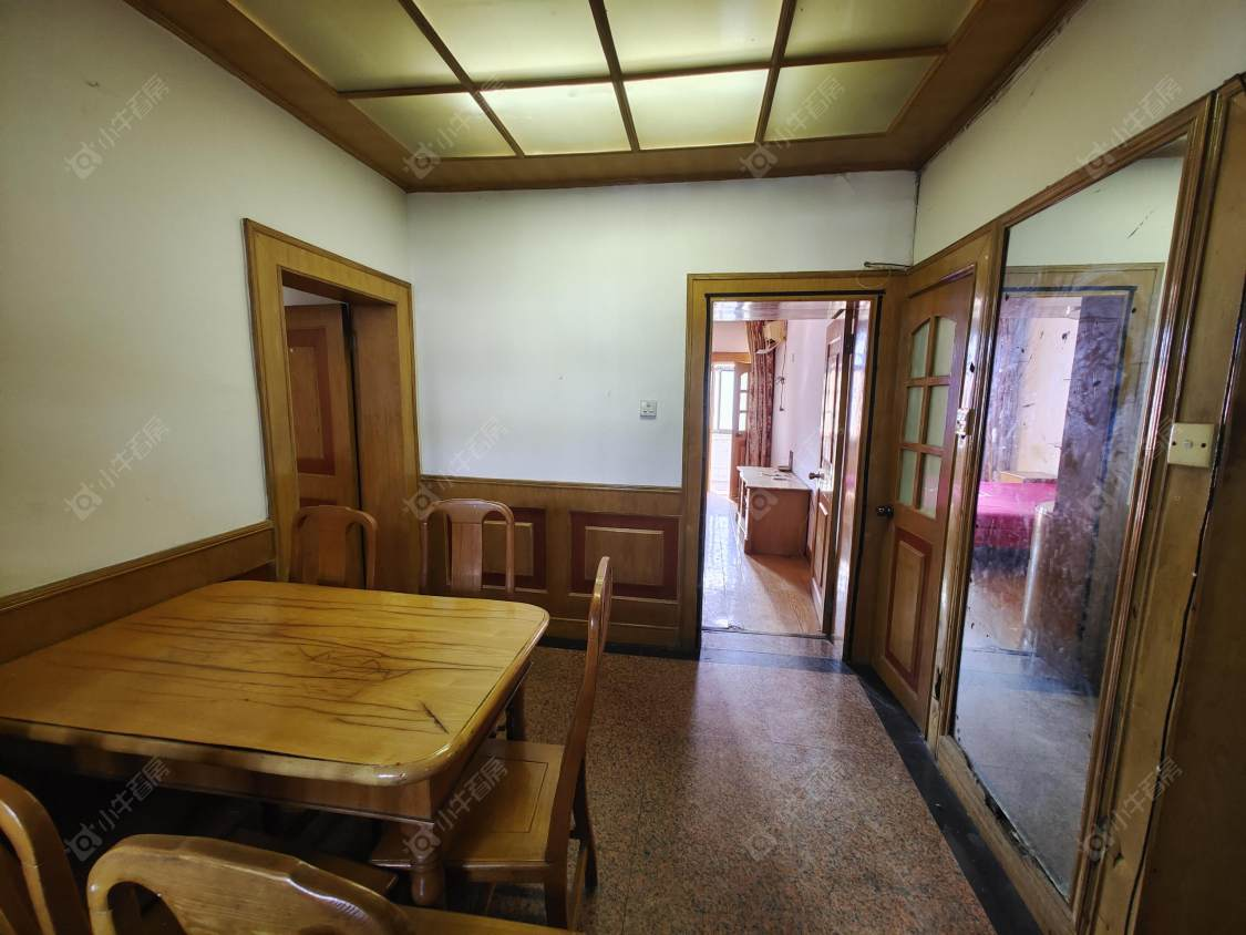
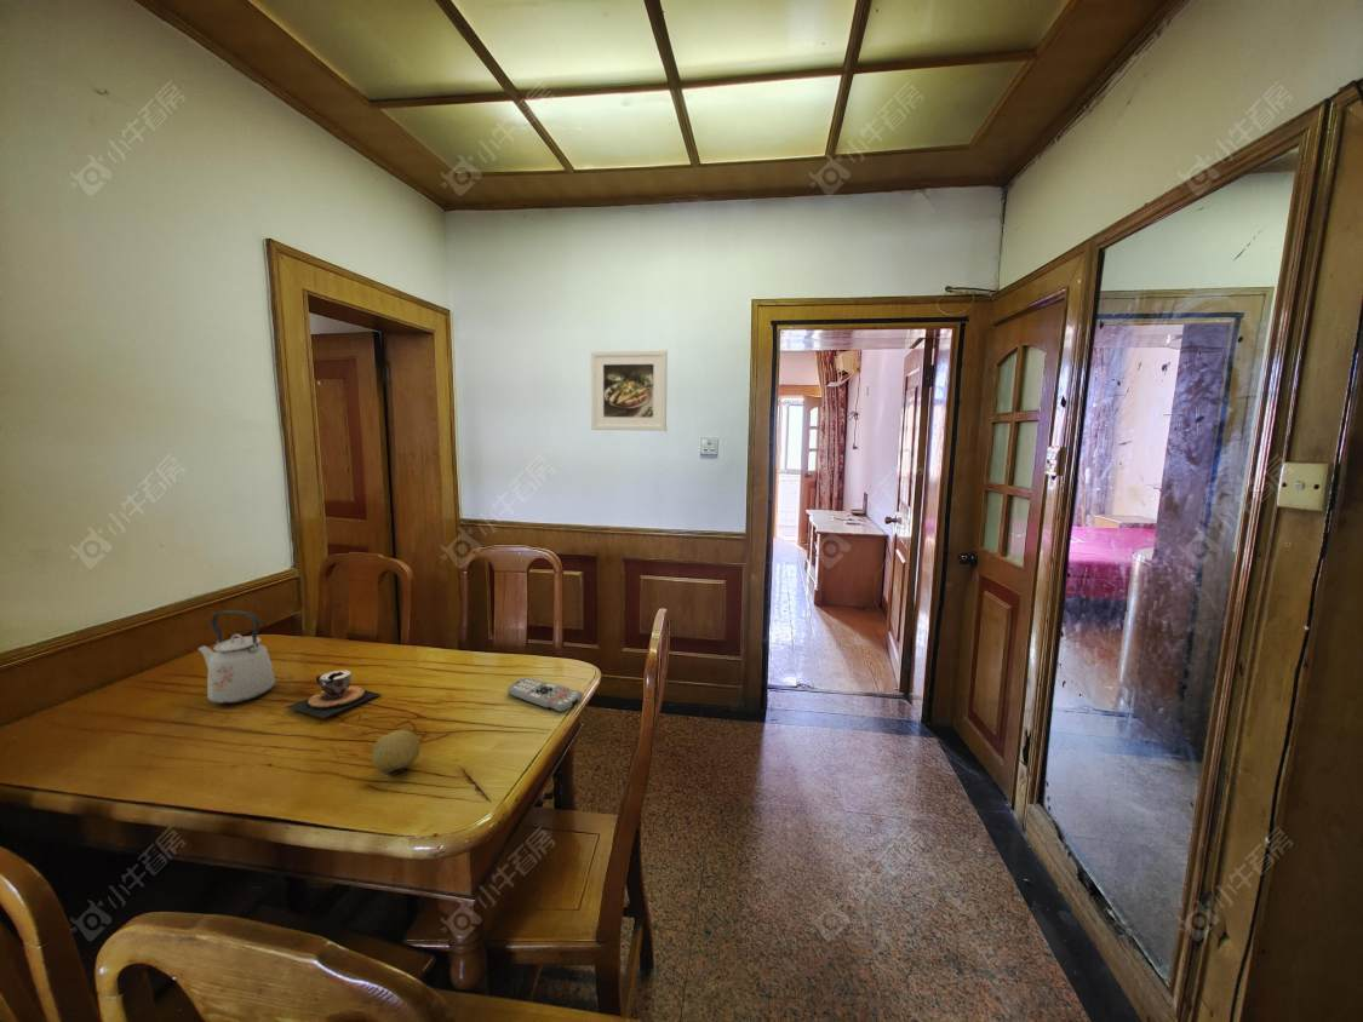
+ remote control [506,677,584,714]
+ kettle [196,609,276,705]
+ teacup [285,670,382,719]
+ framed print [590,349,669,432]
+ fruit [371,729,422,776]
